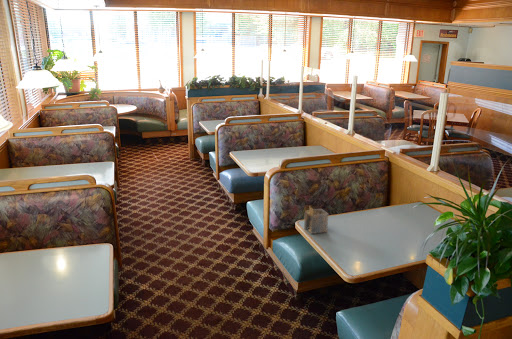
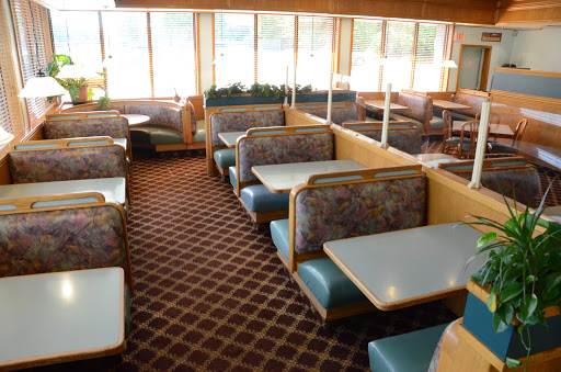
- napkin holder [303,206,329,235]
